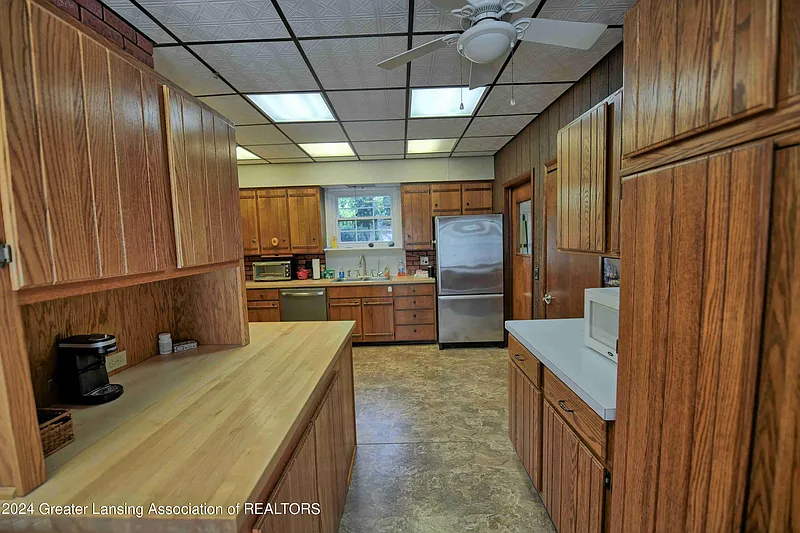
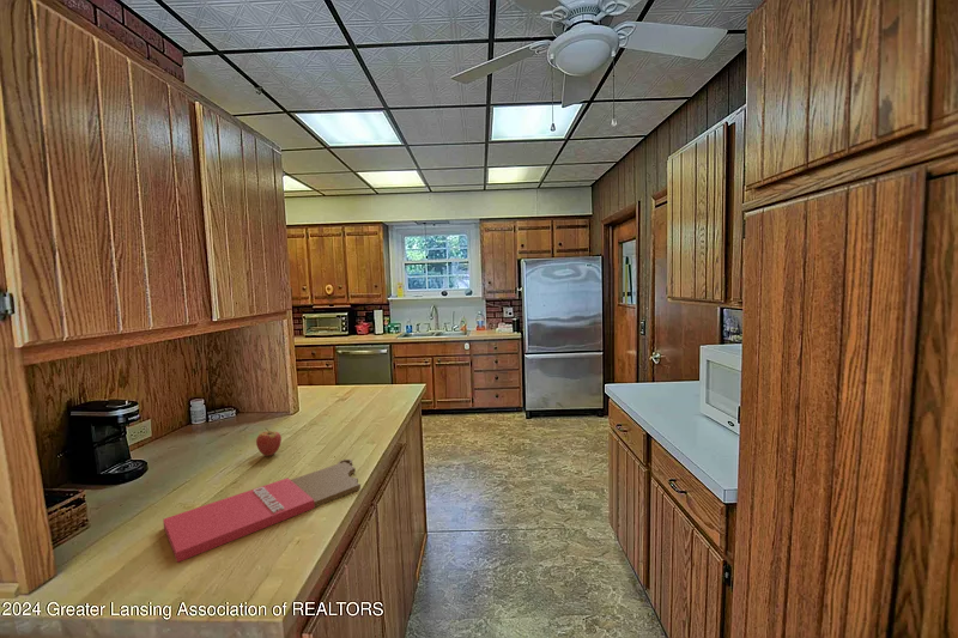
+ fruit [255,427,283,457]
+ cutting board [162,458,362,564]
